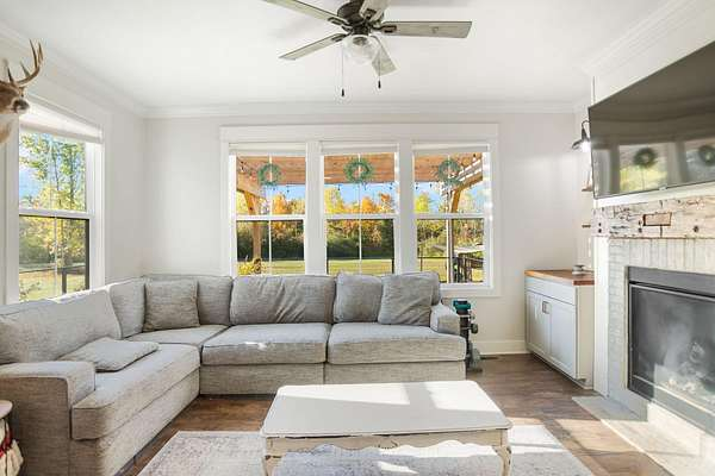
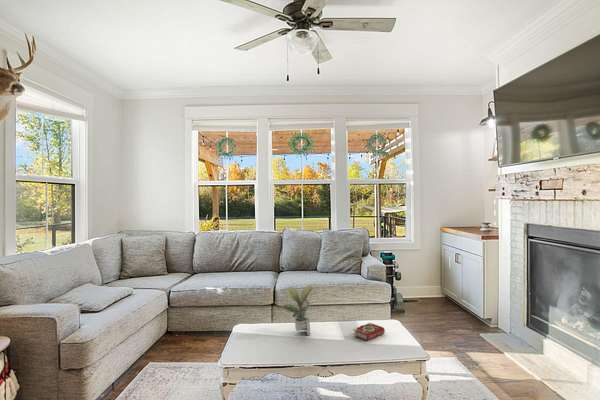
+ book [352,322,386,342]
+ potted plant [281,284,314,336]
